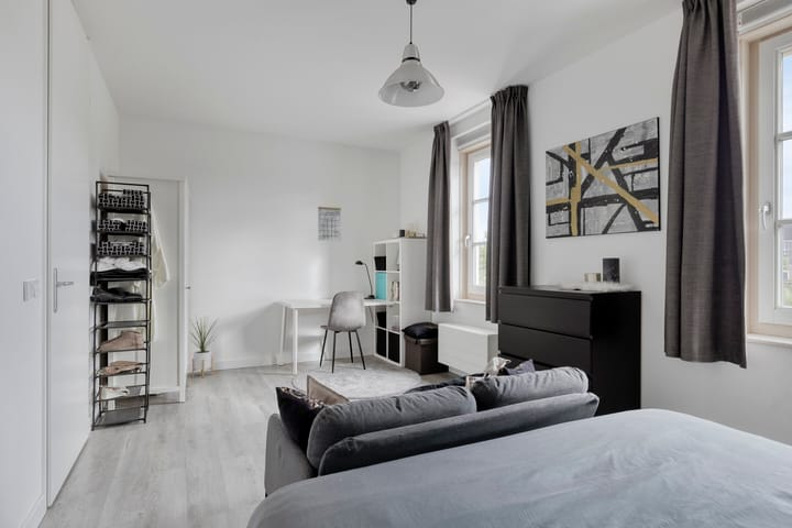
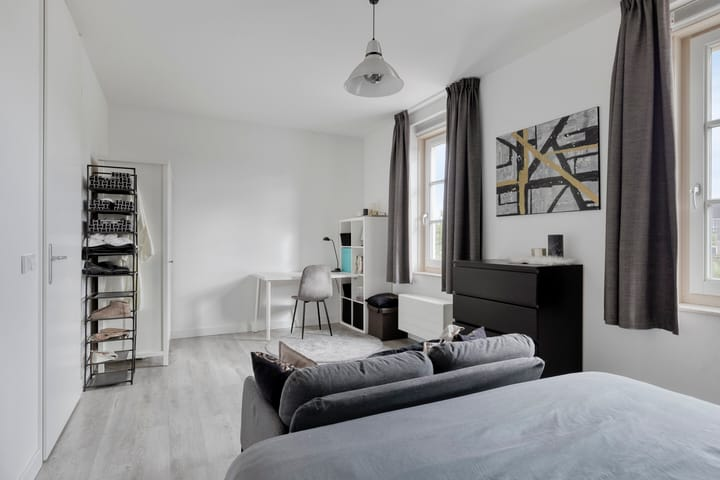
- house plant [188,317,219,378]
- calendar [317,206,342,242]
